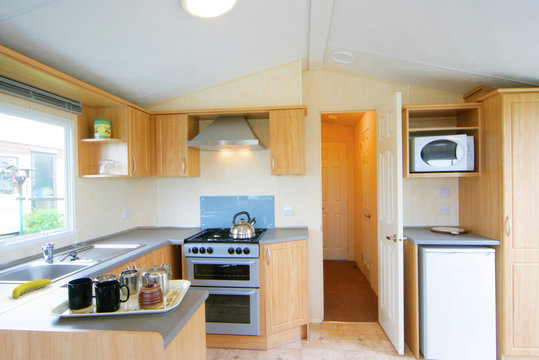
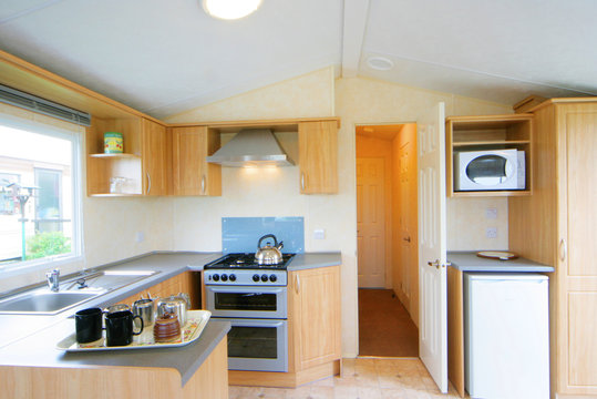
- banana [11,278,53,299]
